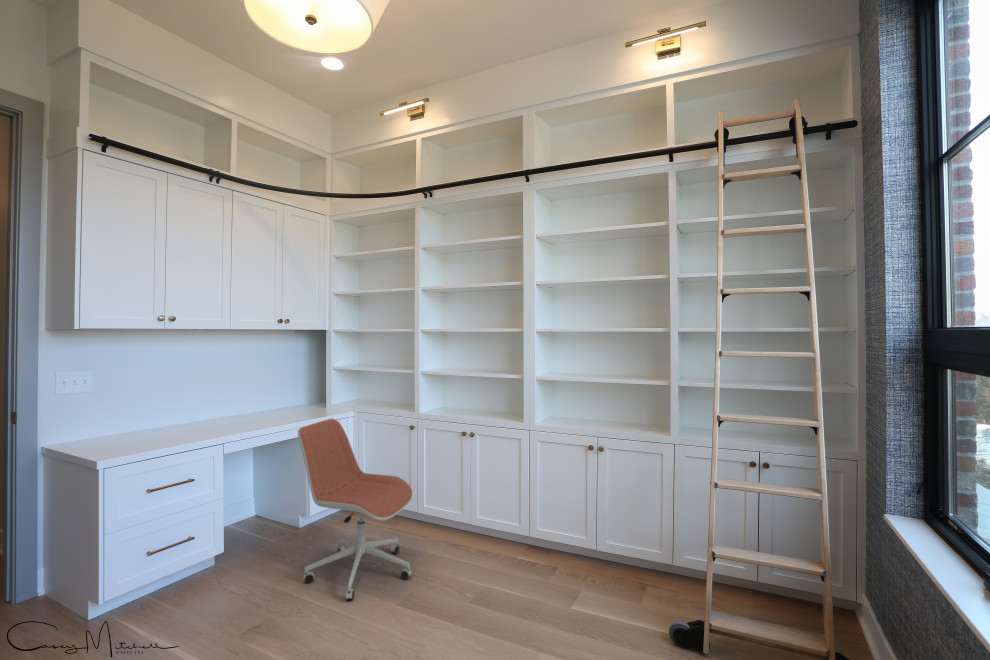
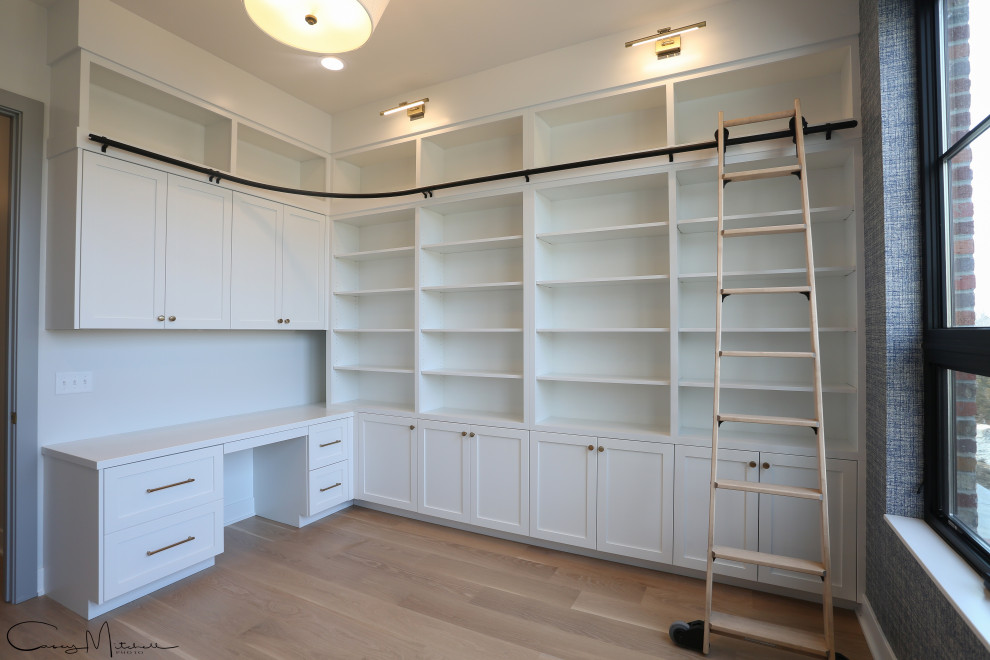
- office chair [297,418,413,601]
